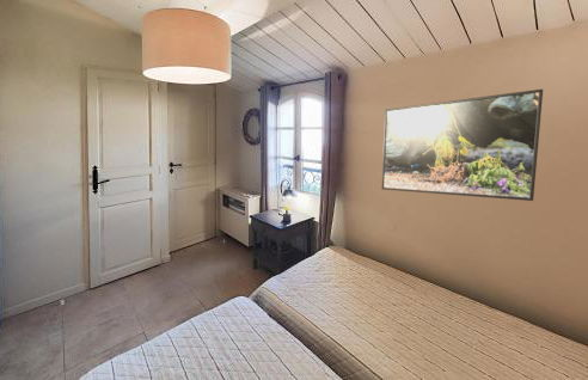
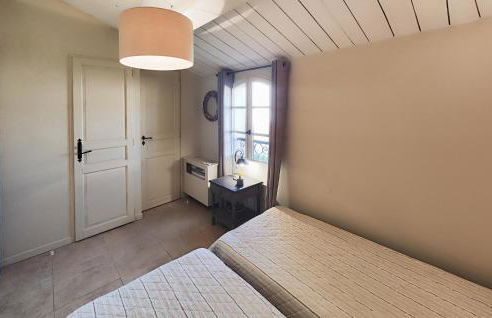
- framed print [381,88,544,202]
